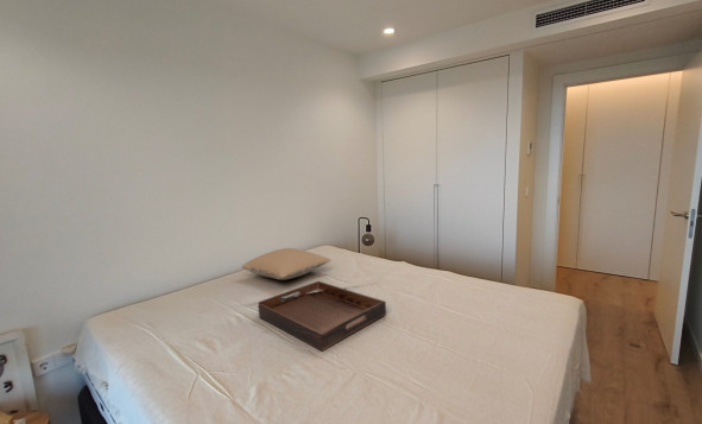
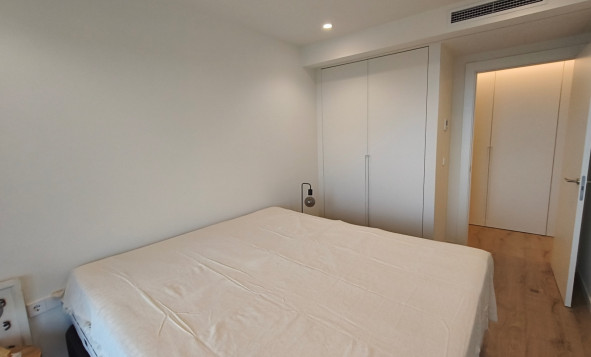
- pillow [241,247,333,281]
- serving tray [258,280,387,353]
